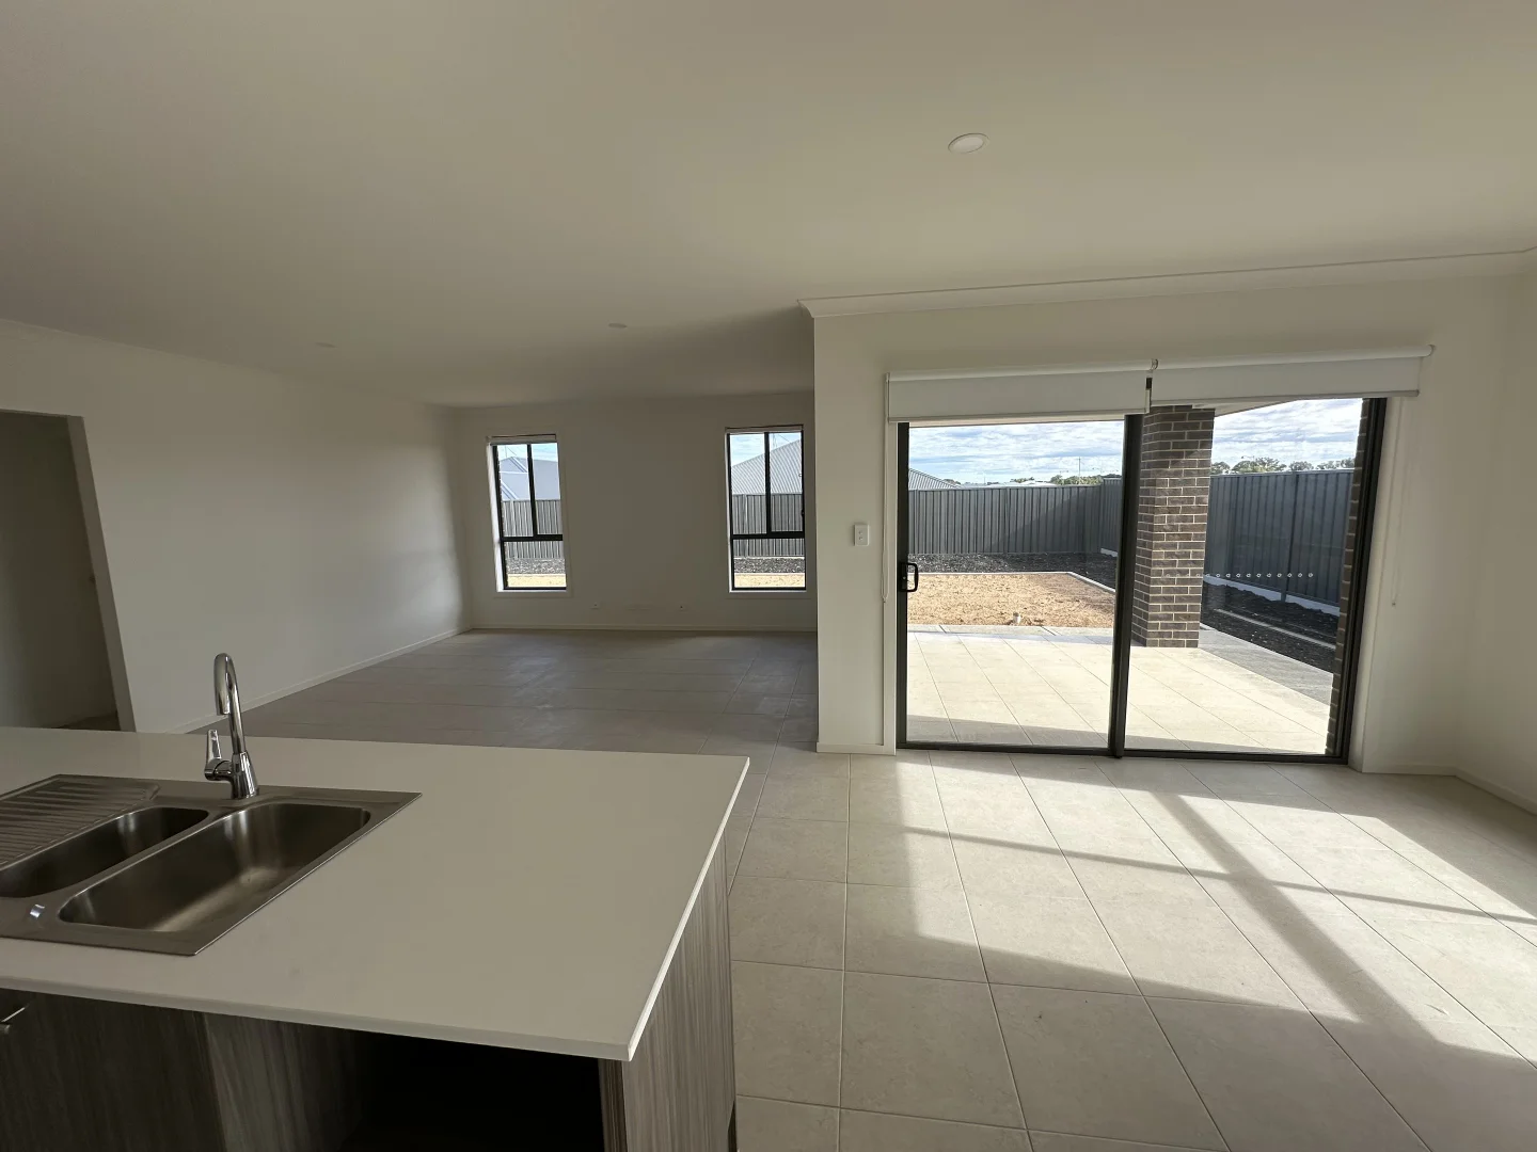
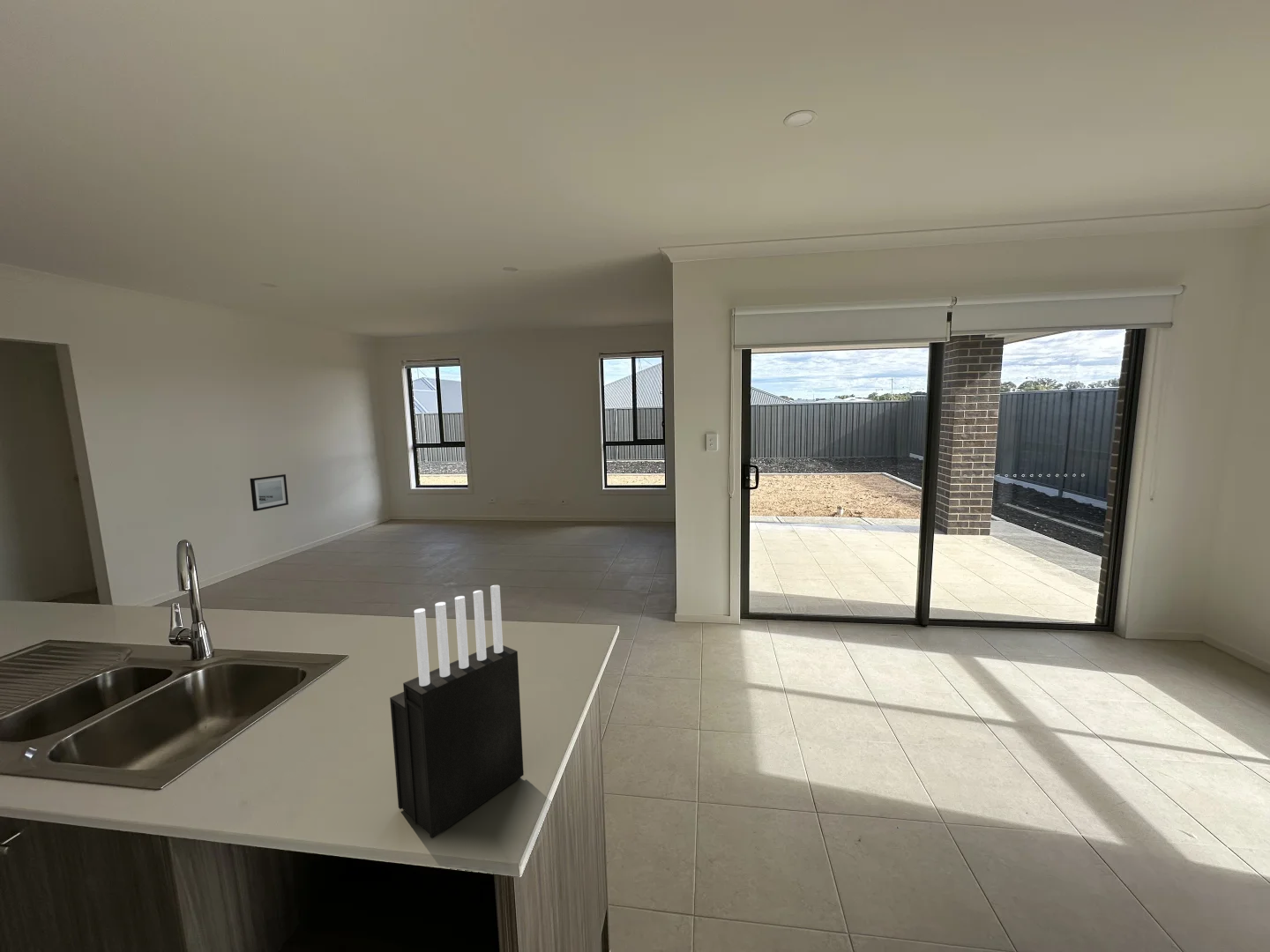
+ knife block [389,584,525,839]
+ wall art [250,473,289,512]
